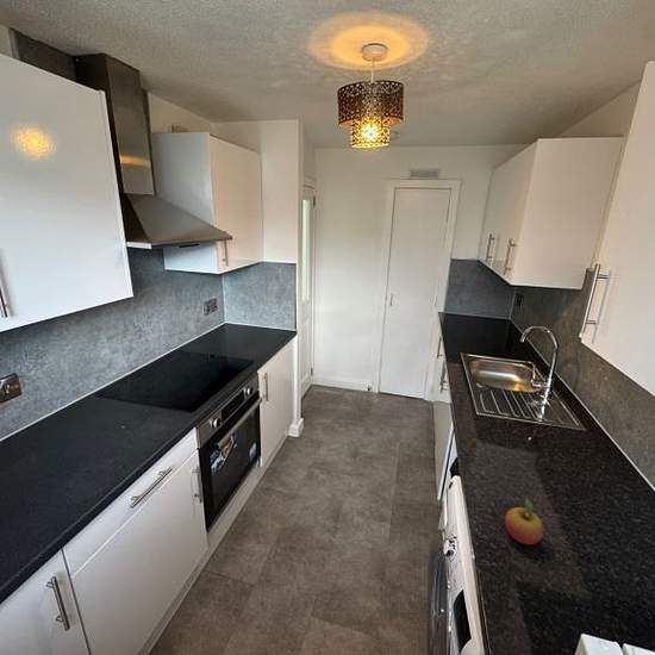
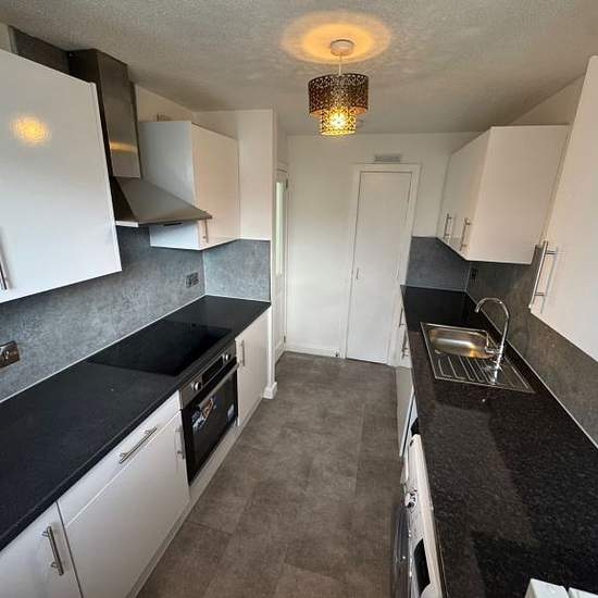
- fruit [504,498,545,545]
